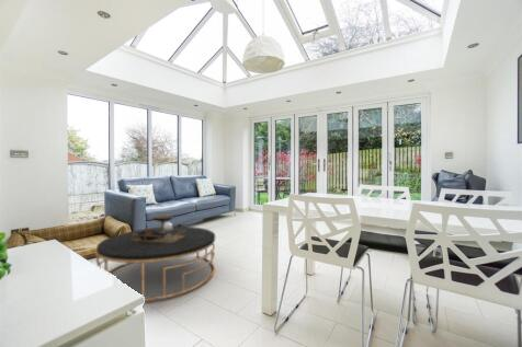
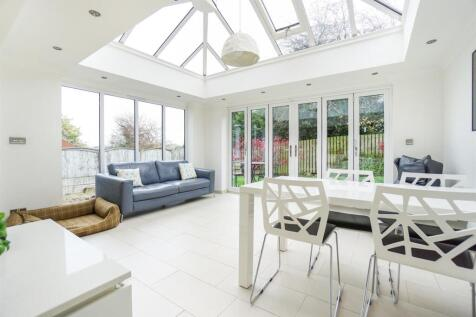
- coffee table [94,215,216,302]
